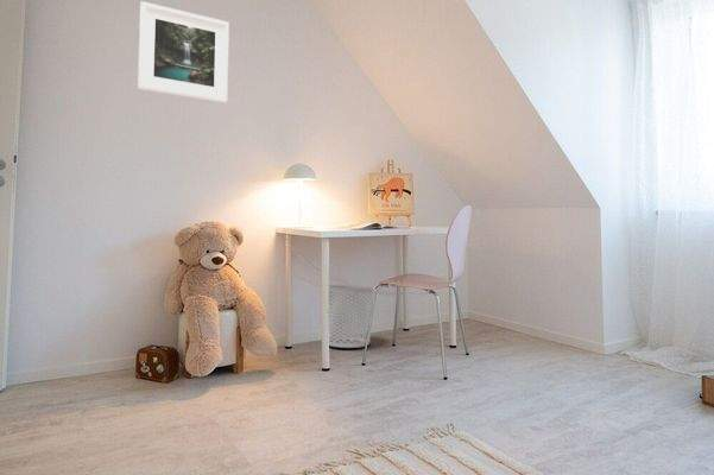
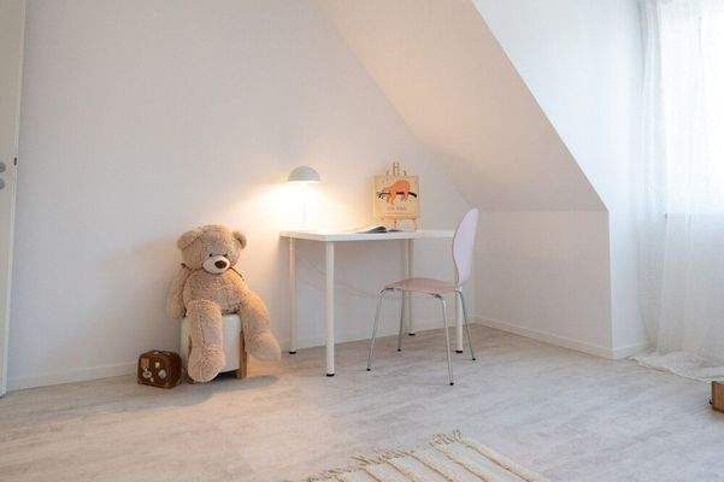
- waste bin [328,284,374,349]
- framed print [137,0,230,103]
